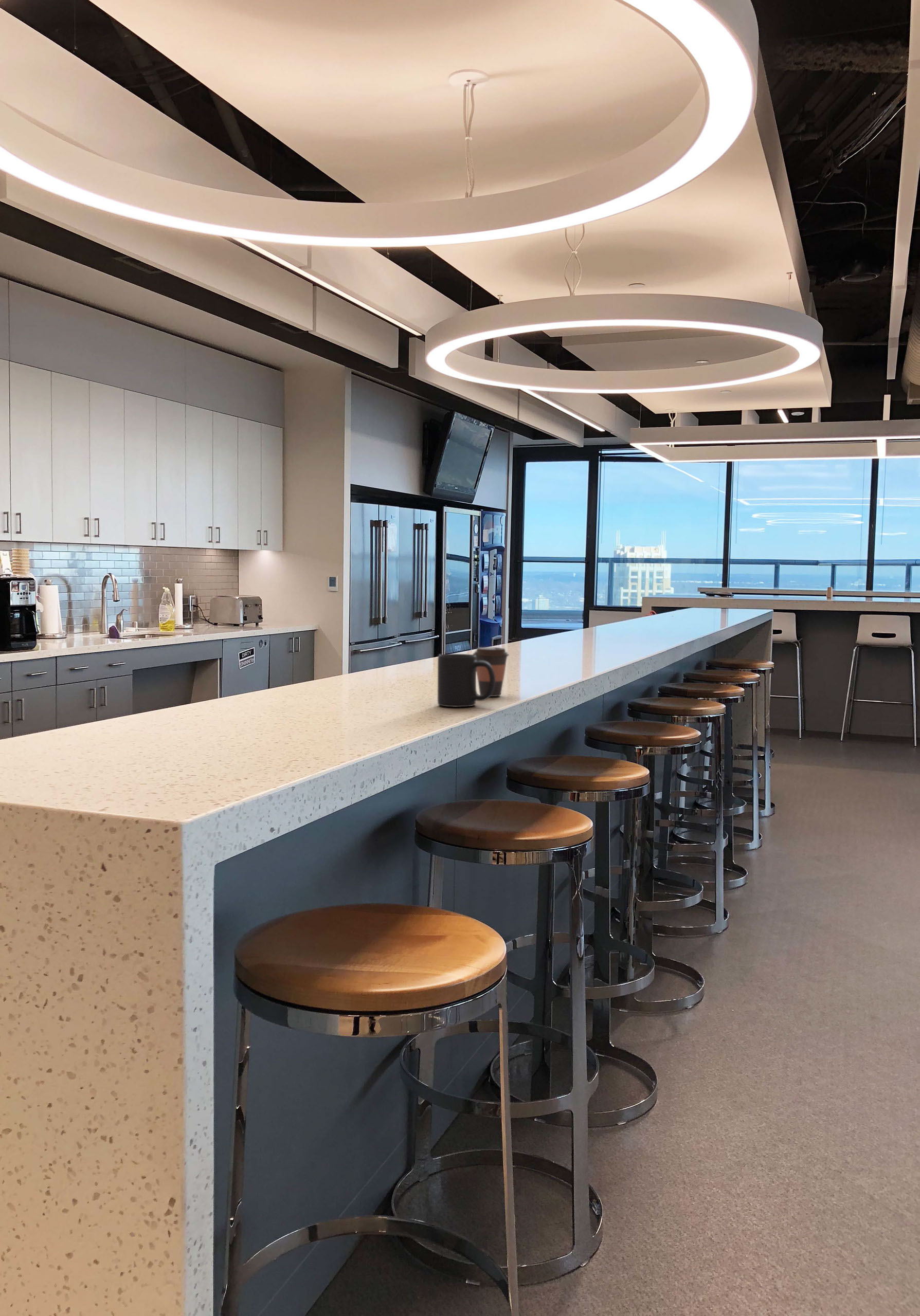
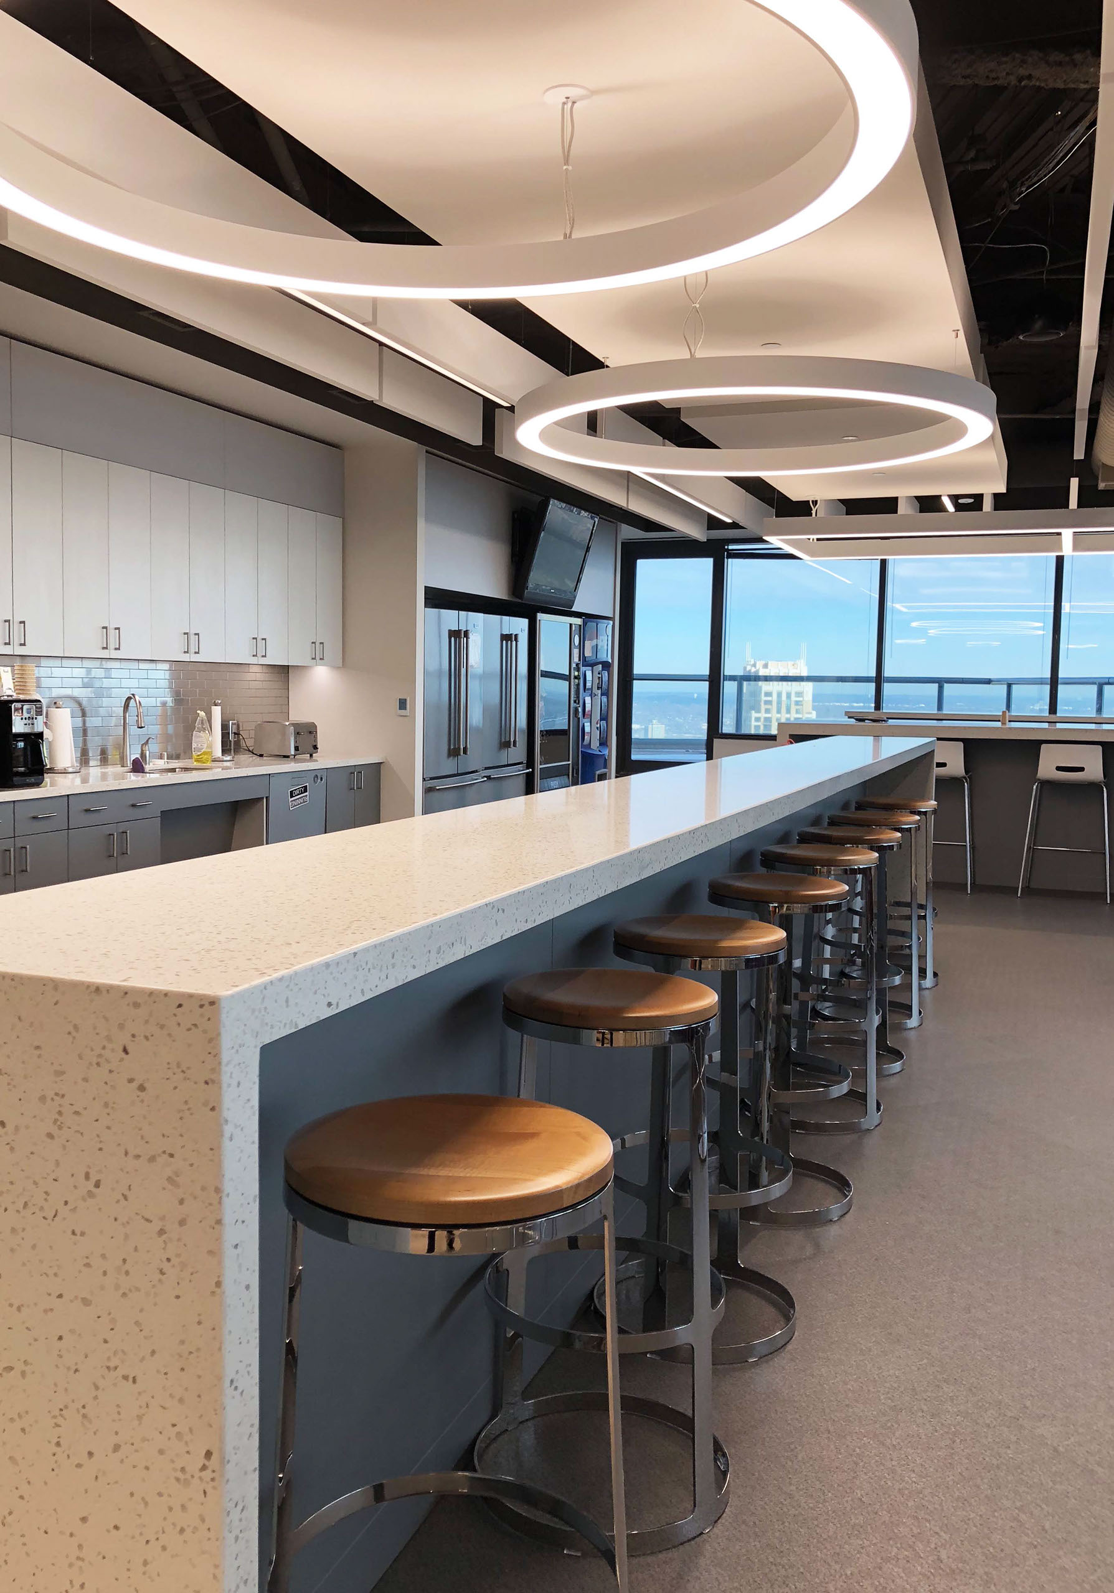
- mug [437,653,495,708]
- coffee cup [472,647,510,697]
